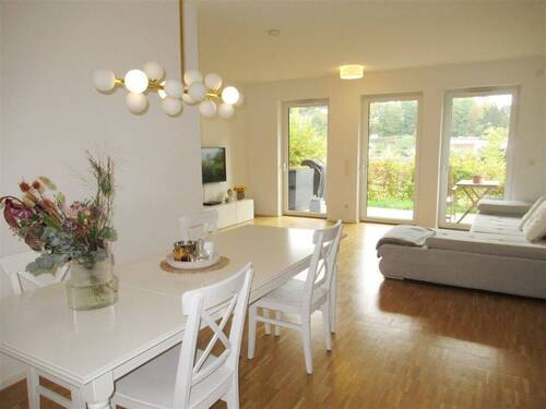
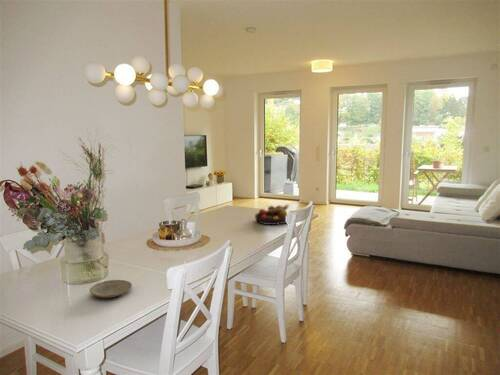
+ fruit bowl [254,203,290,226]
+ plate [89,279,133,299]
